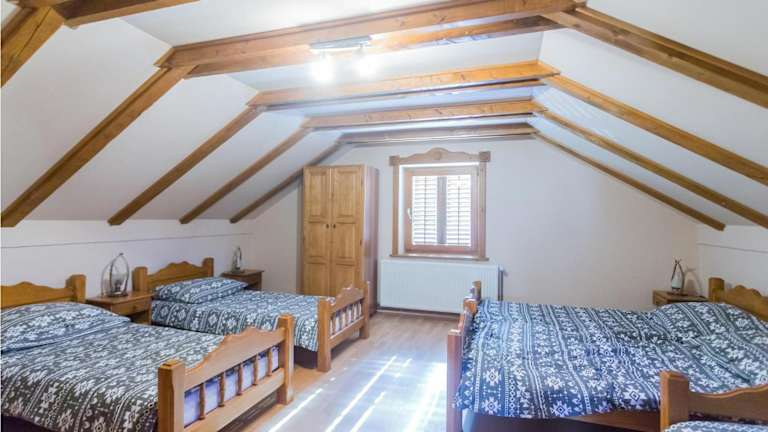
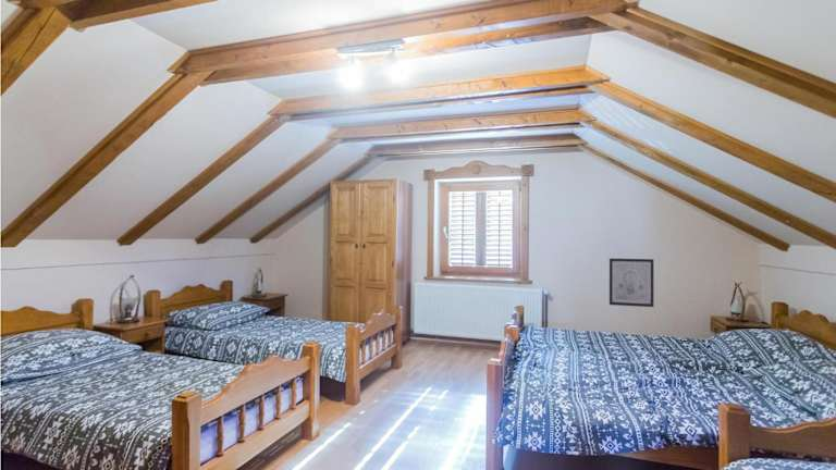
+ wall art [608,258,654,308]
